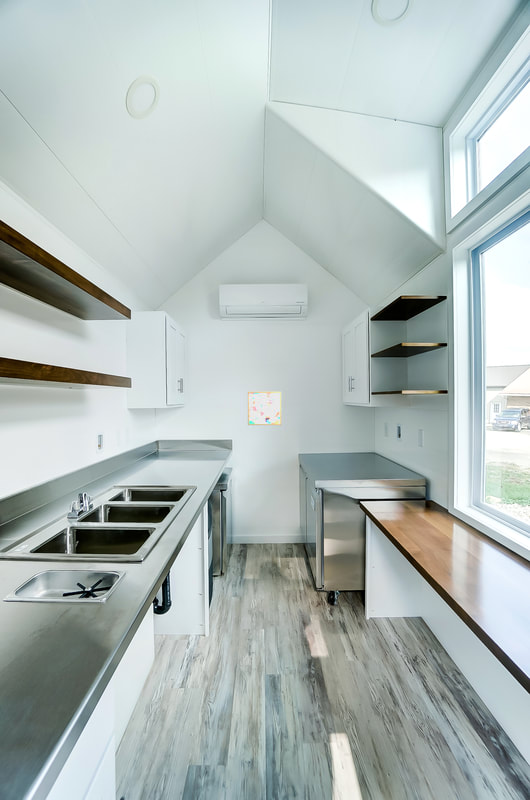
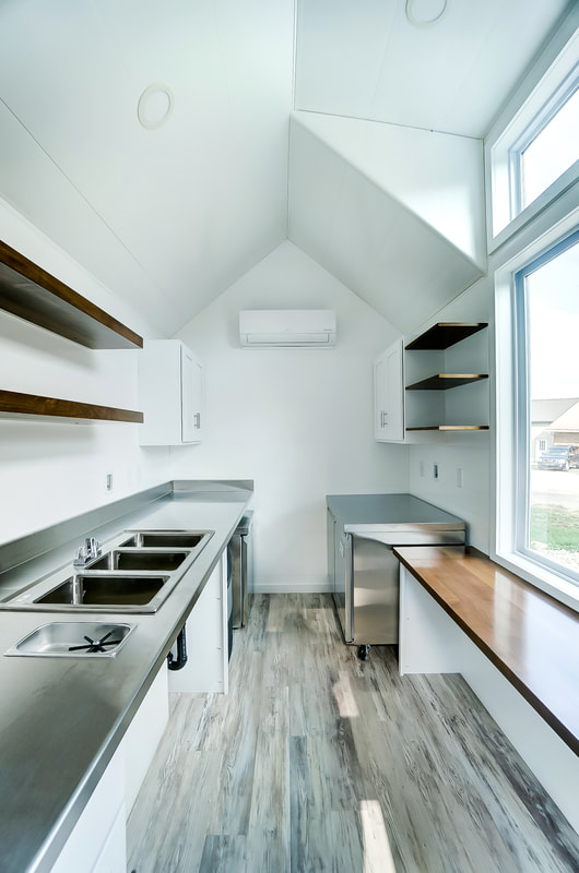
- wall art [247,391,282,426]
